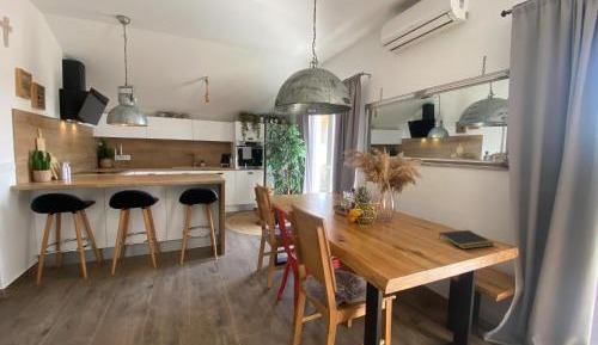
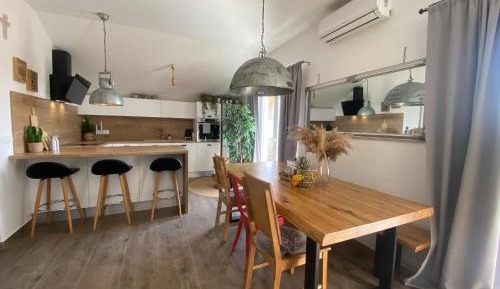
- notepad [438,229,495,251]
